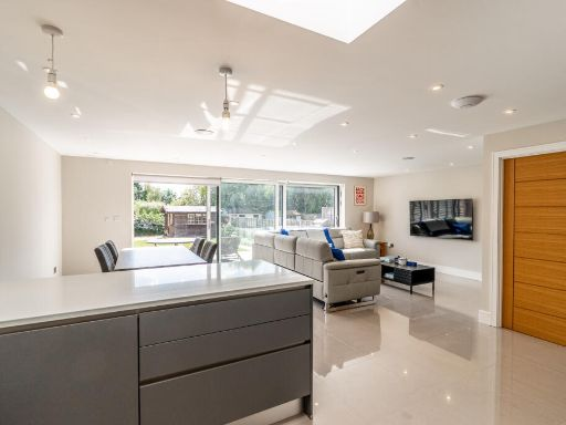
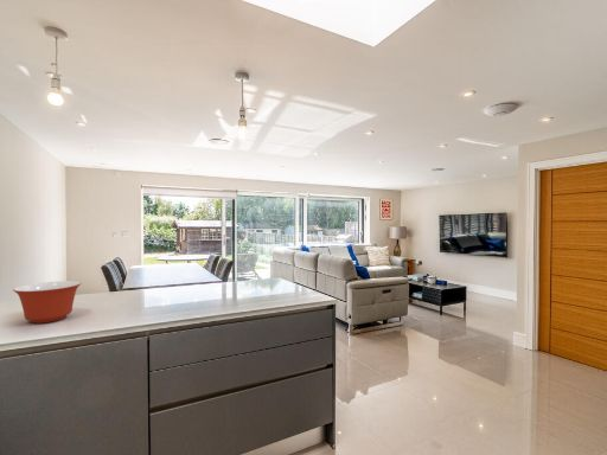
+ mixing bowl [12,280,82,325]
